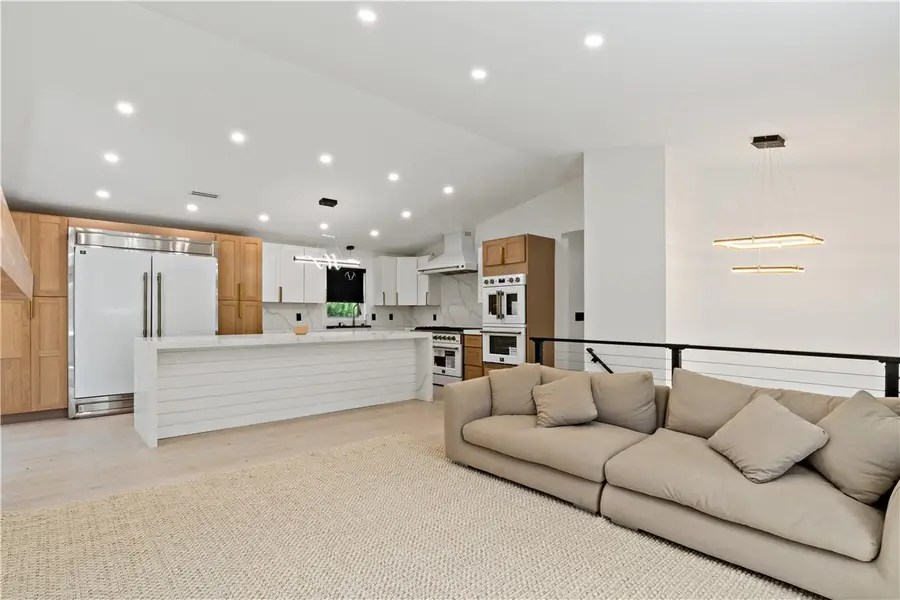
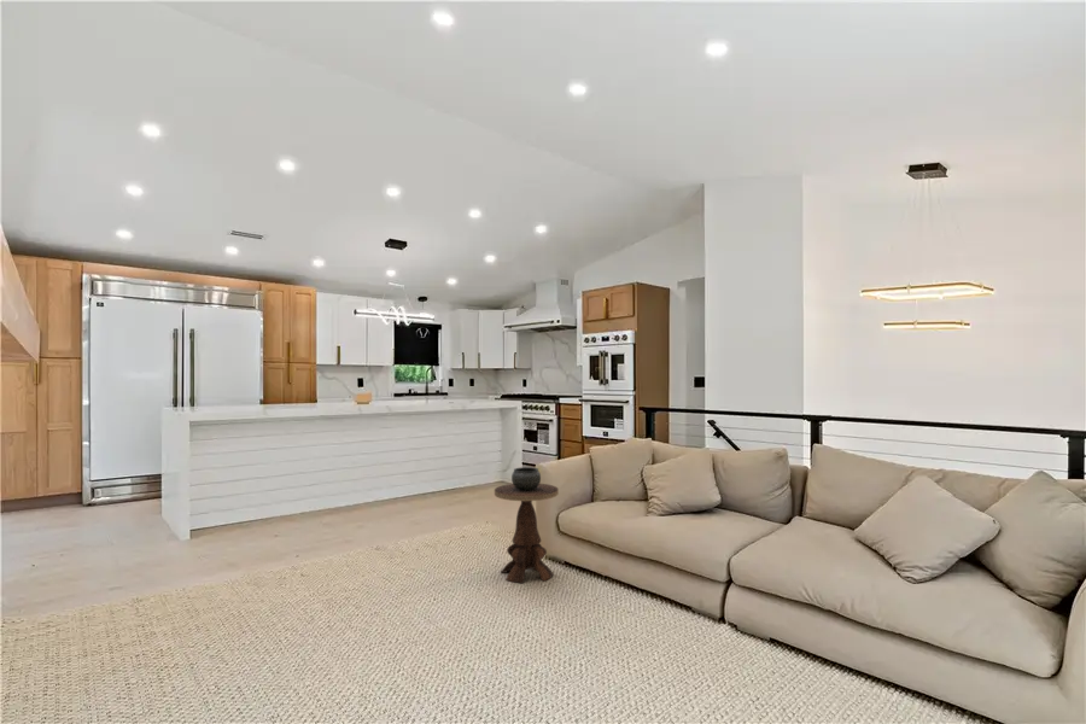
+ side table [494,466,560,584]
